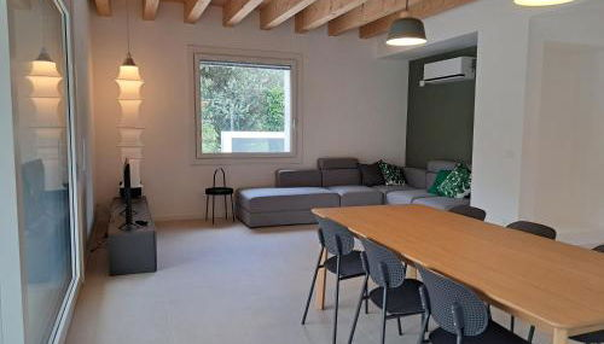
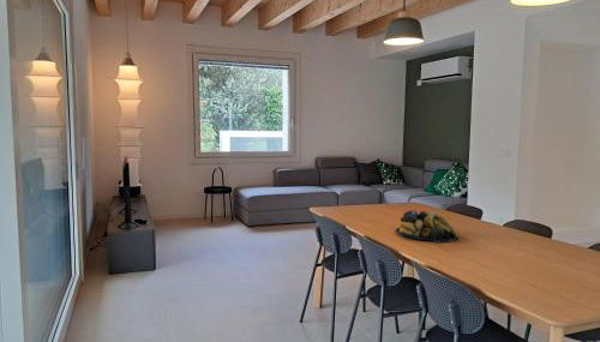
+ fruit bowl [395,209,460,244]
